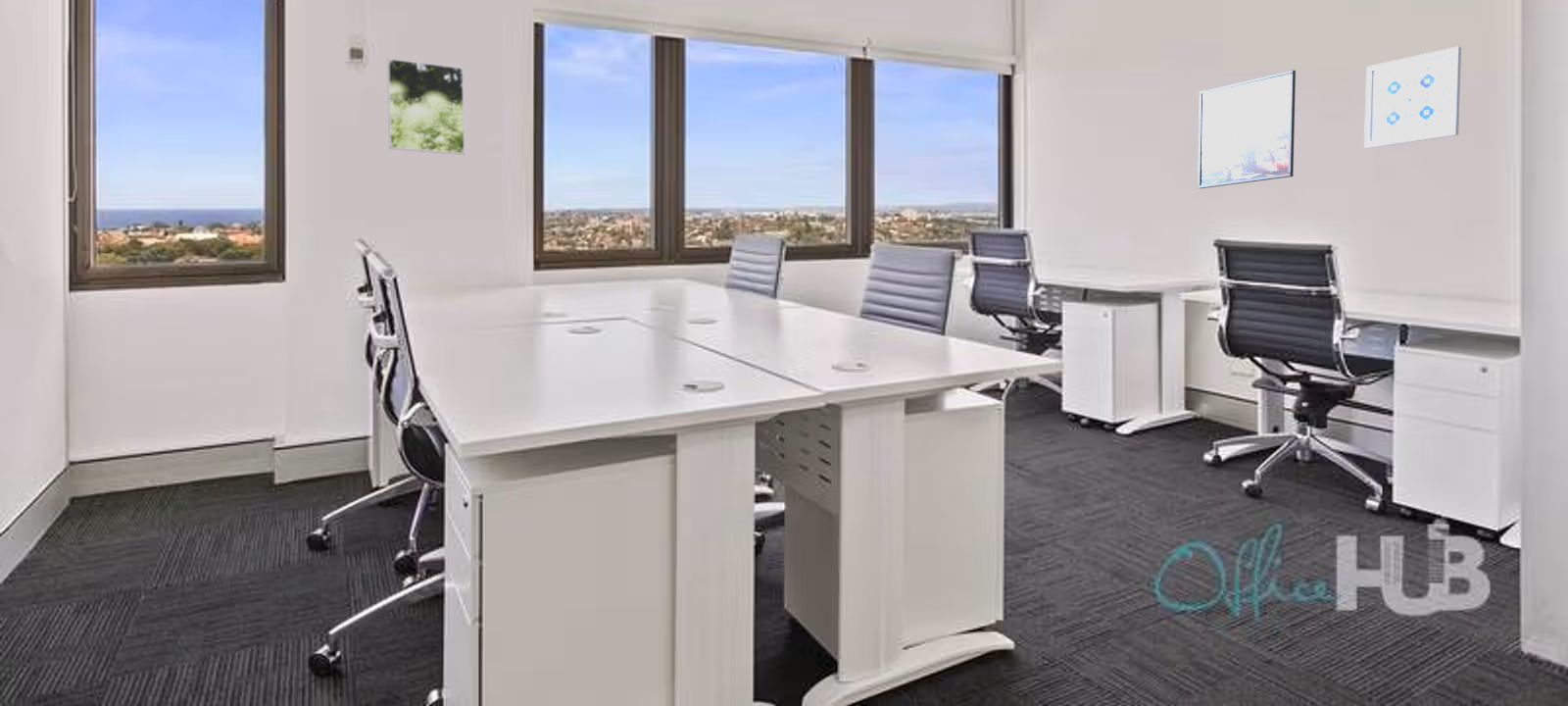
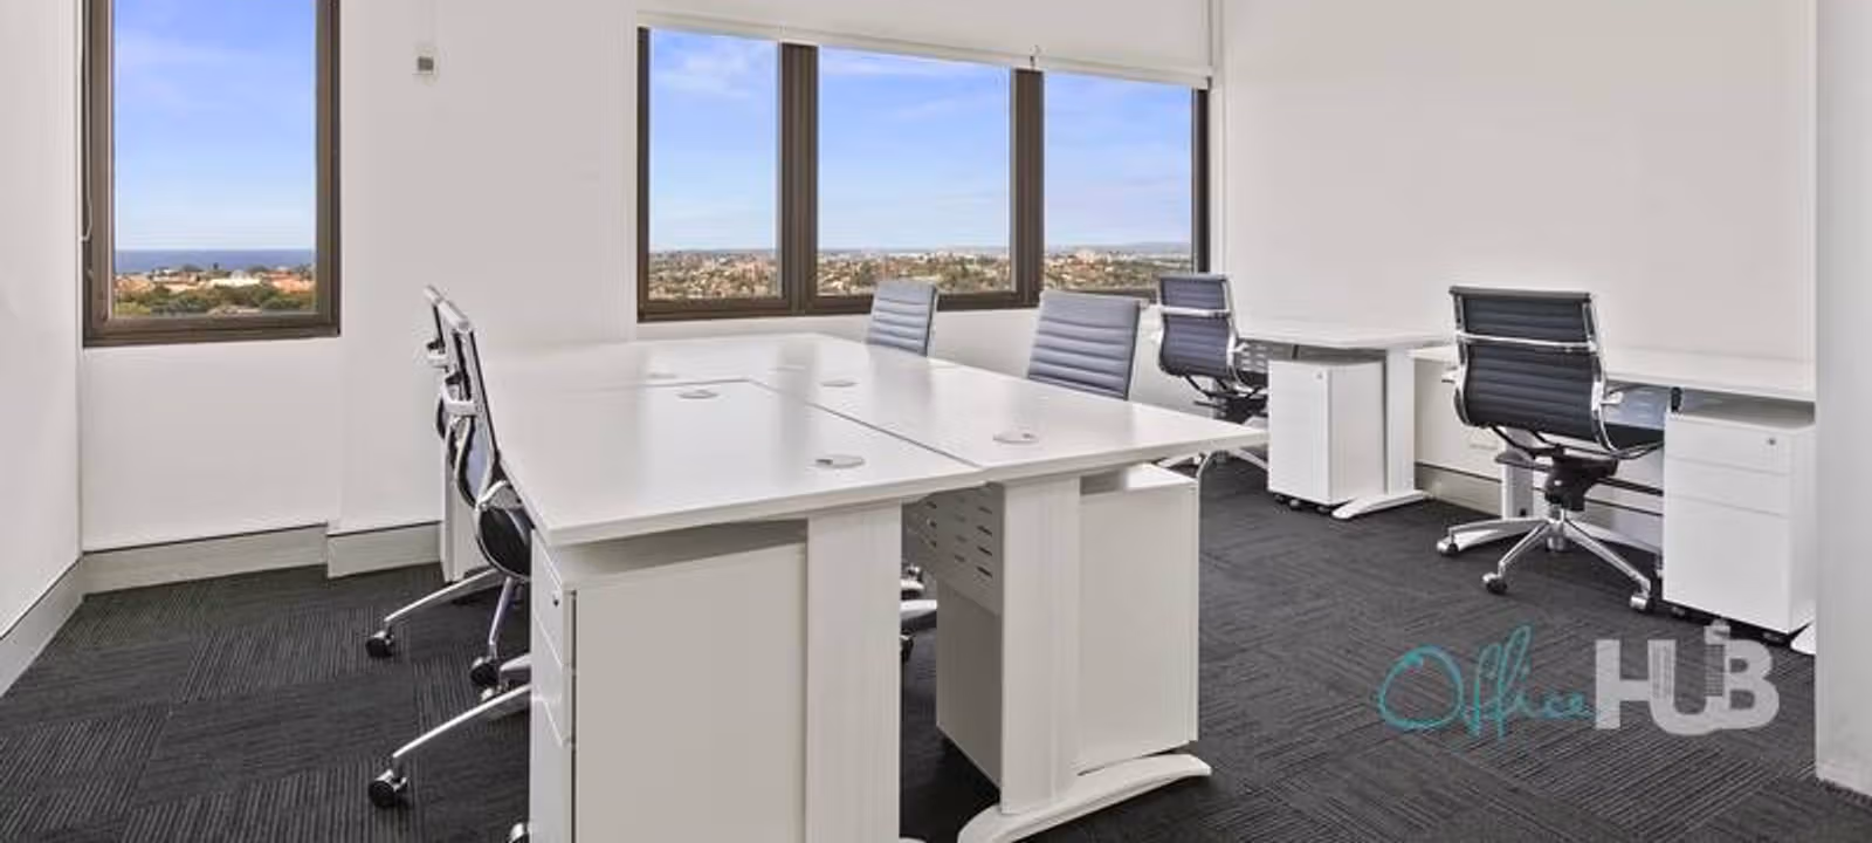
- wall art [1363,45,1462,149]
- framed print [386,58,466,156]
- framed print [1197,69,1297,189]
